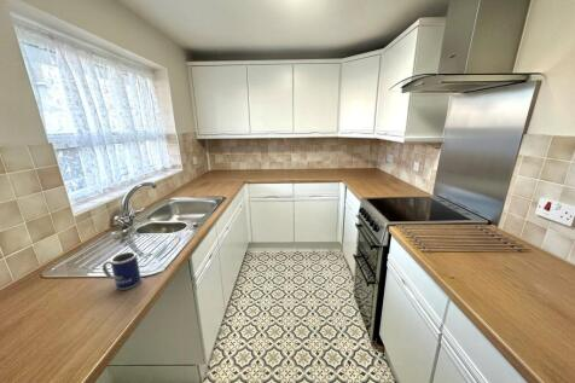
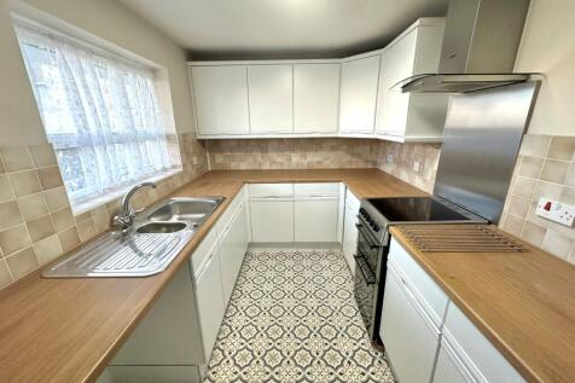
- mug [101,251,143,291]
